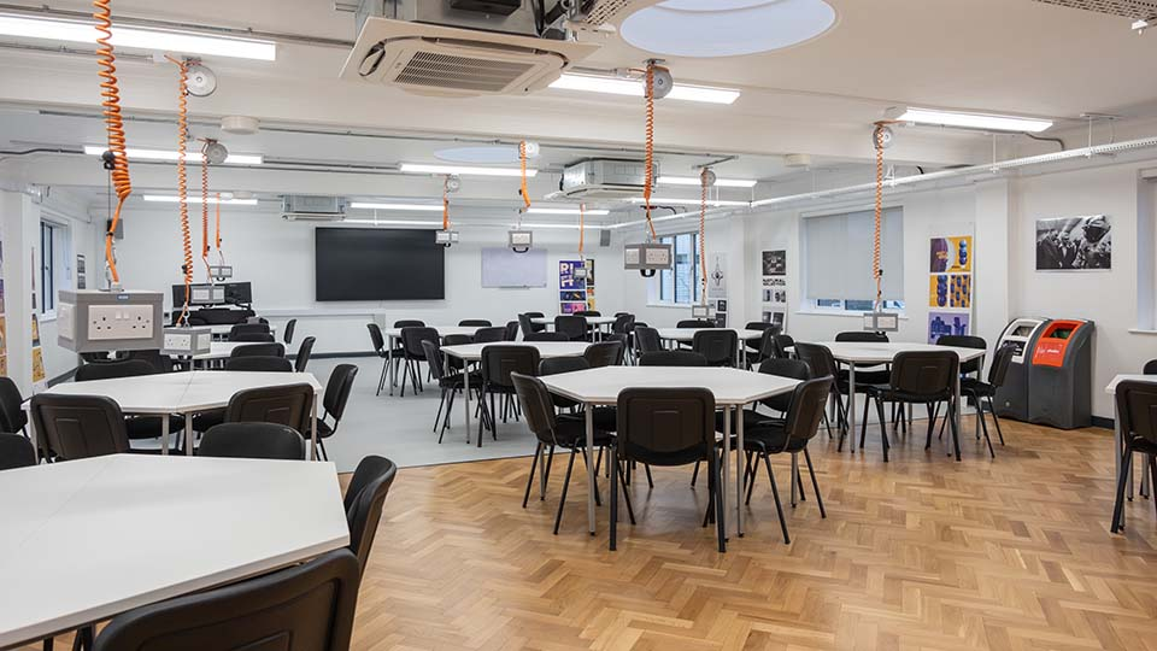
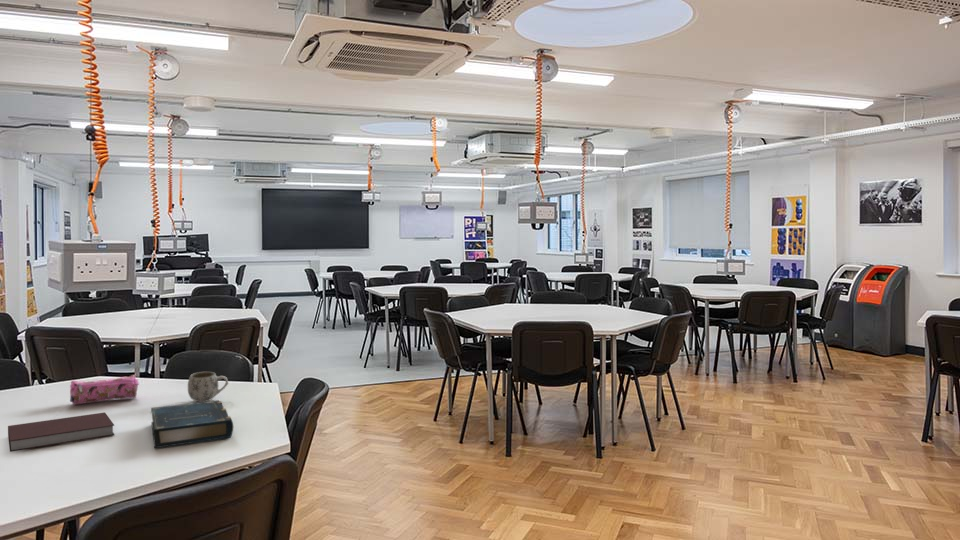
+ mug [187,371,229,403]
+ notebook [7,412,115,453]
+ pencil case [69,374,140,406]
+ book [150,399,234,449]
